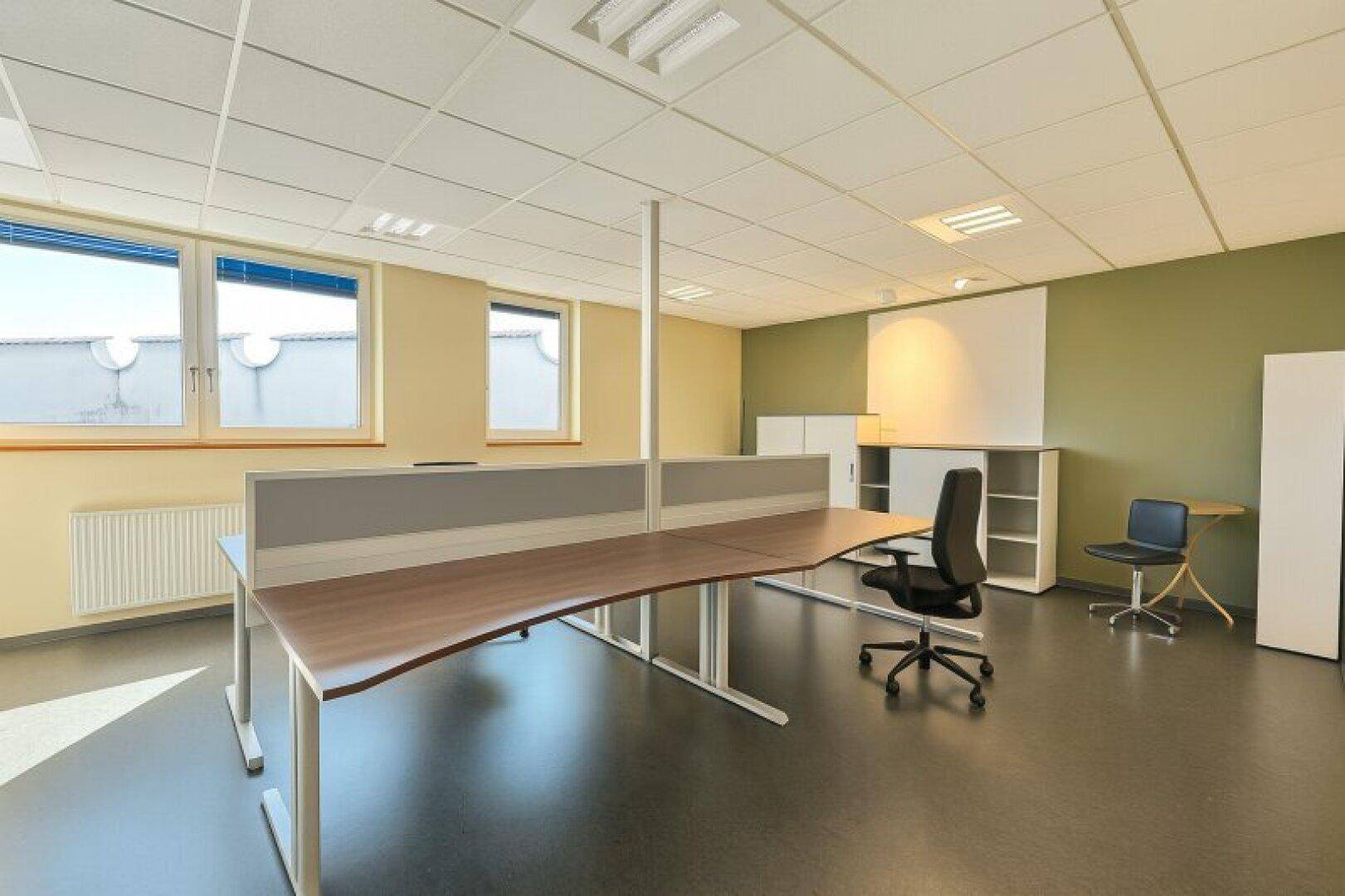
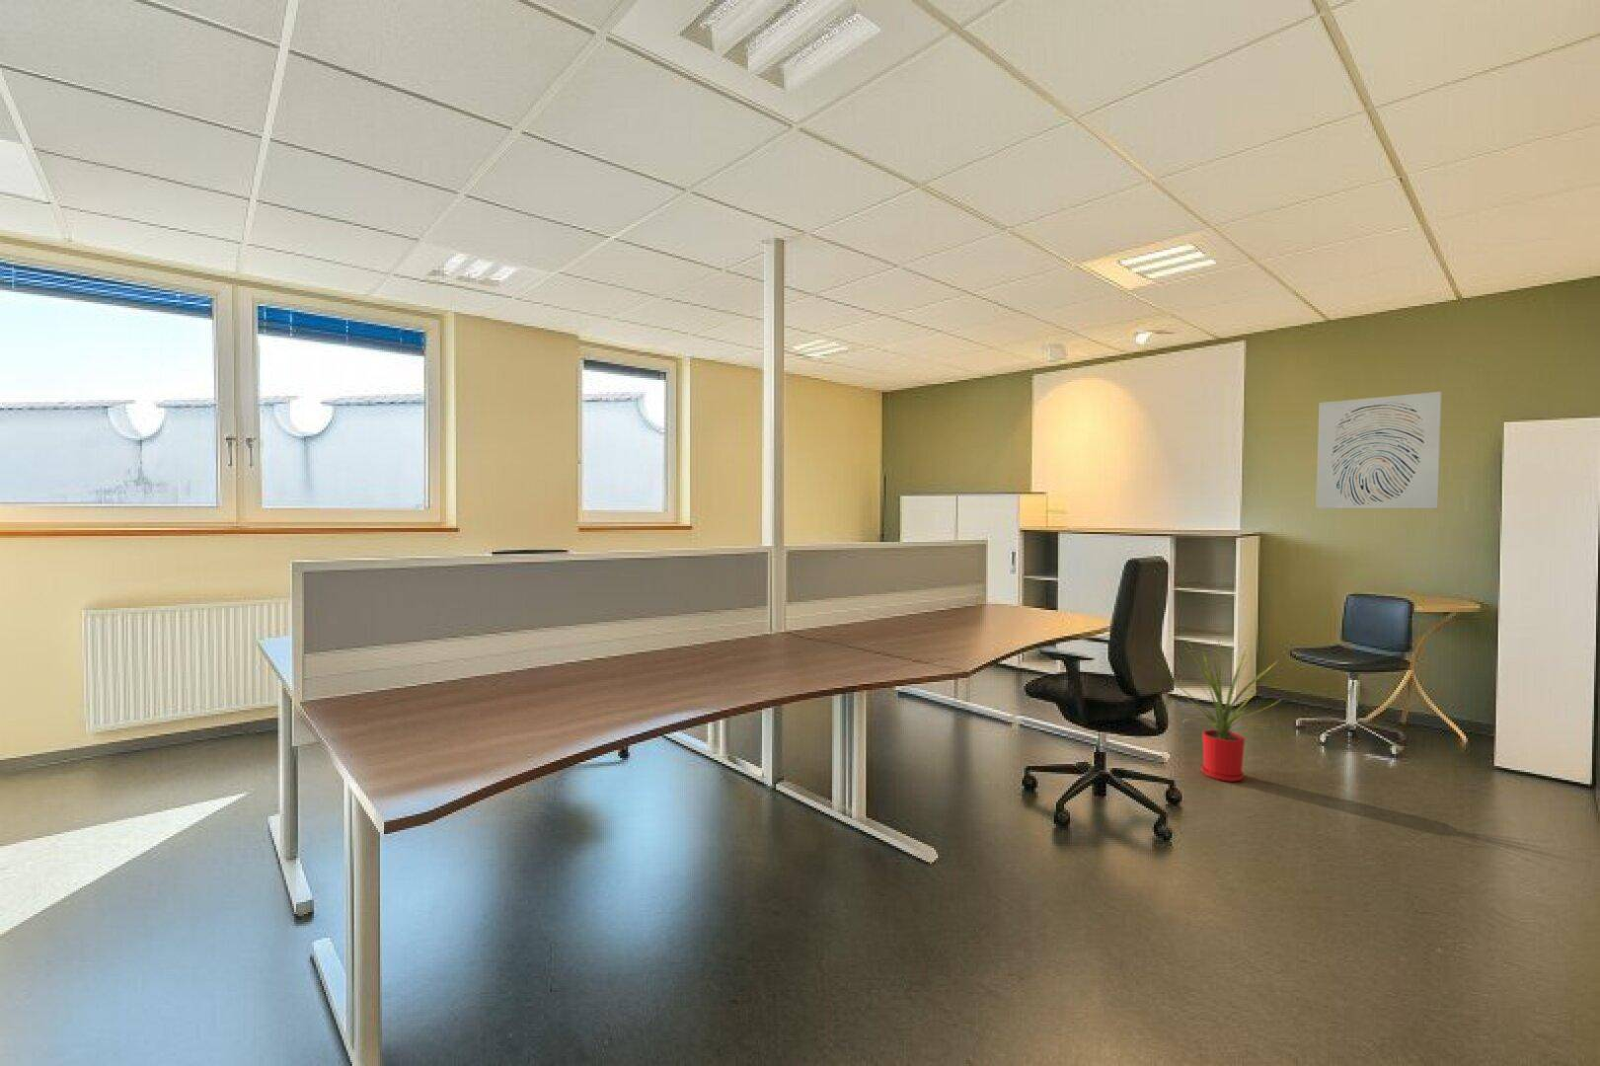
+ house plant [1168,638,1282,783]
+ wall art [1316,391,1443,509]
